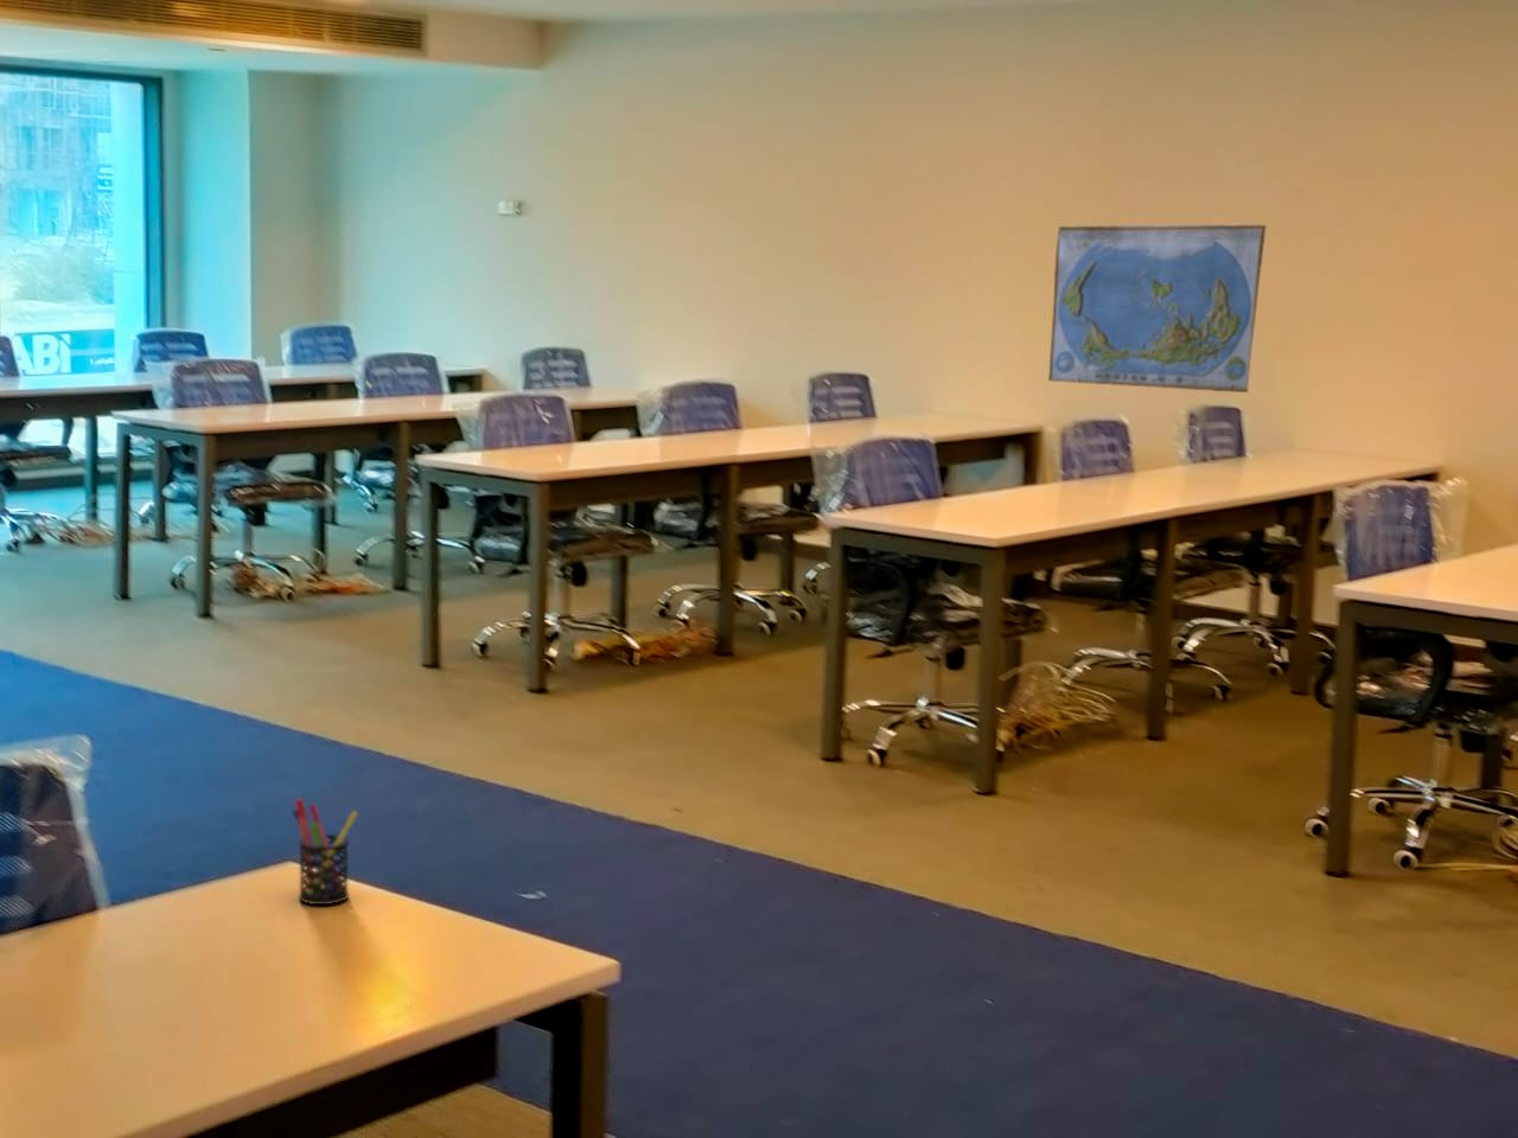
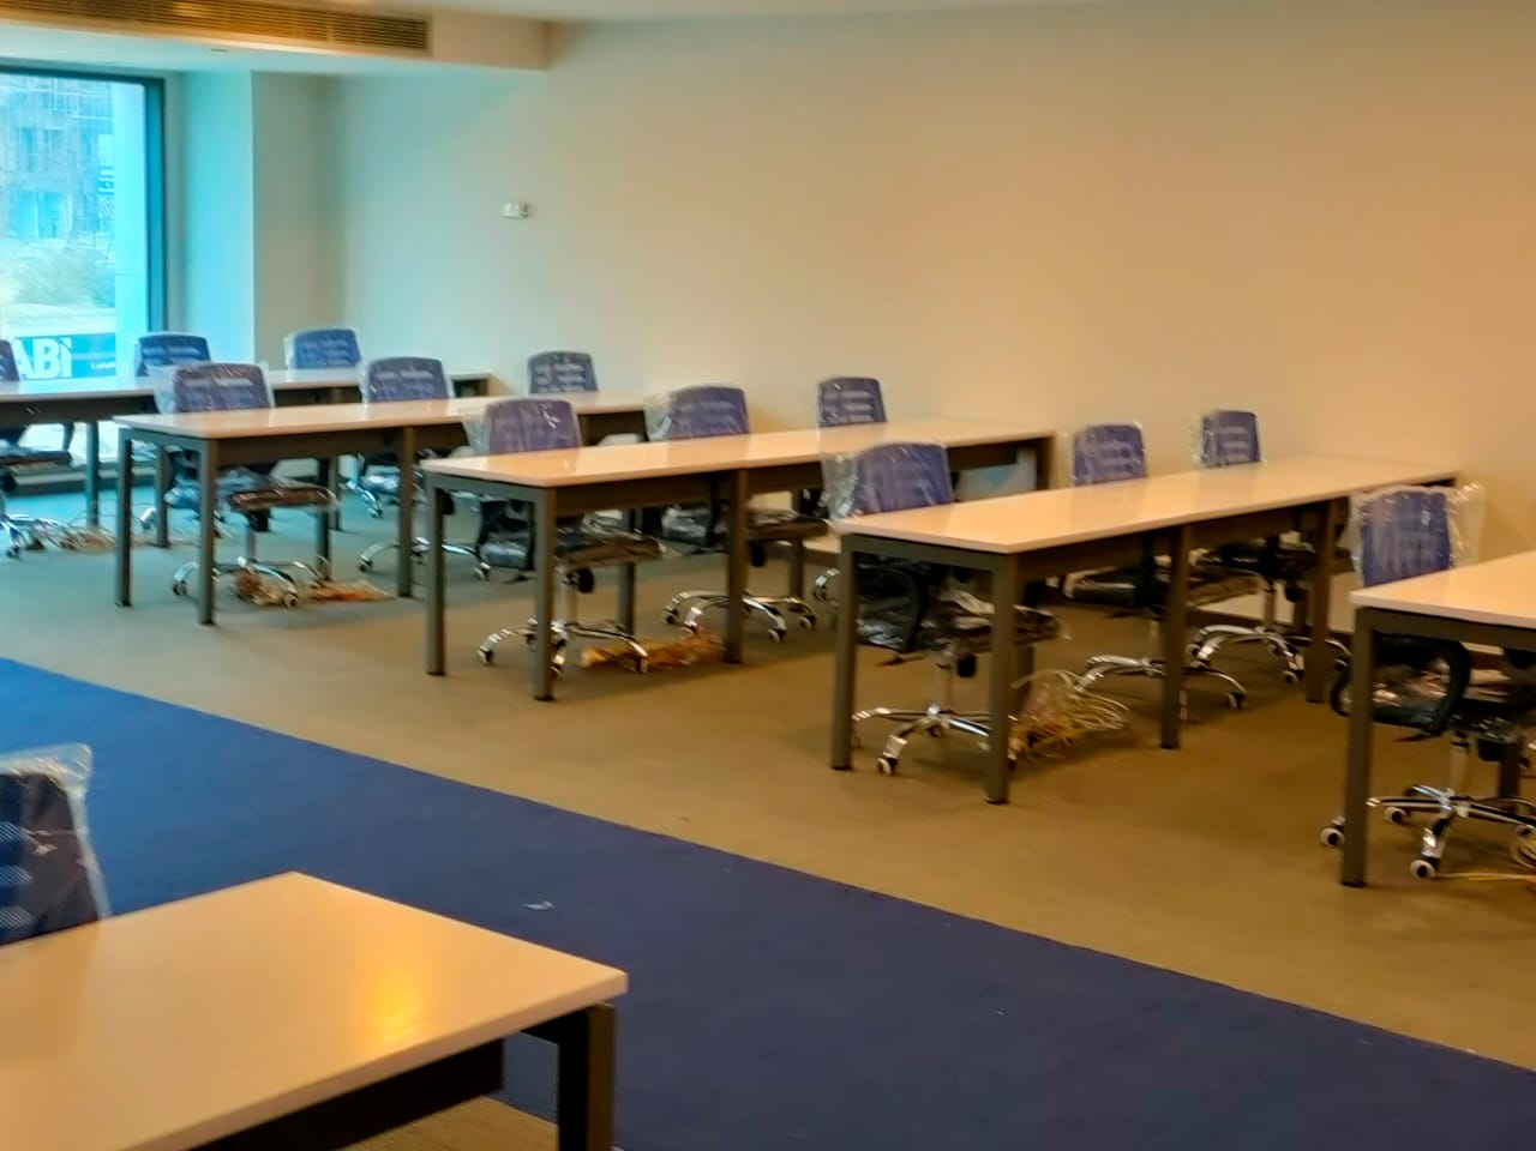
- world map [1047,224,1267,393]
- pen holder [292,797,360,906]
